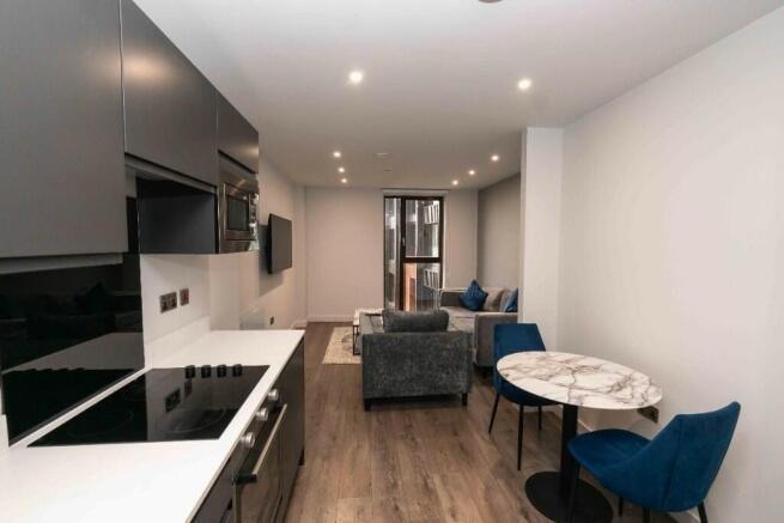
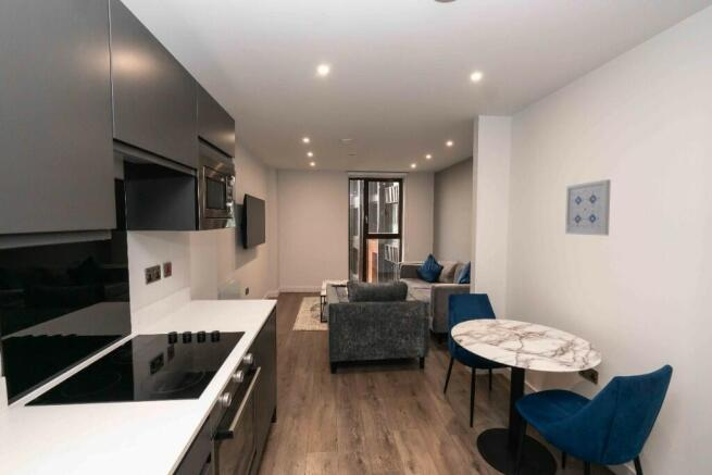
+ wall art [564,178,612,237]
